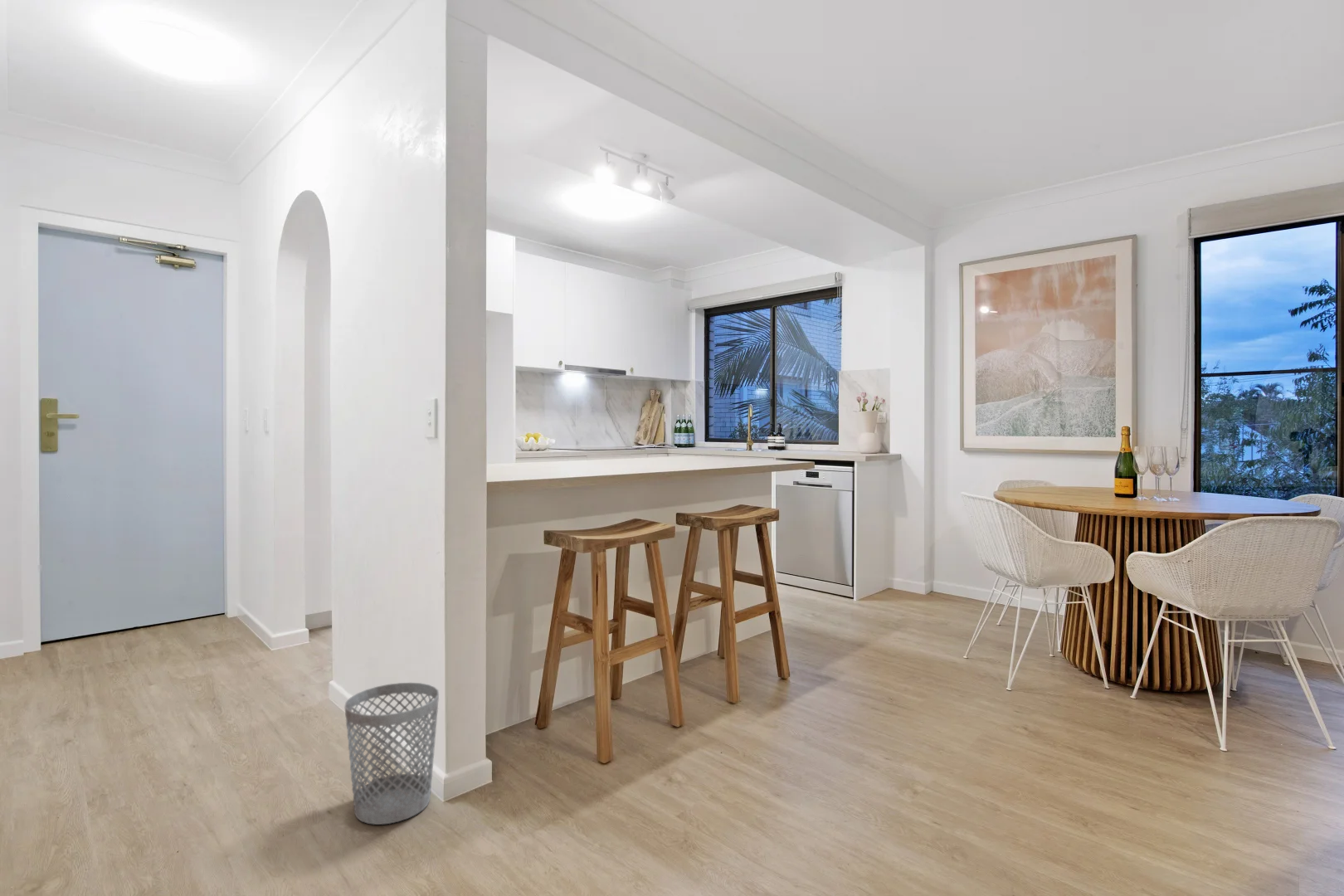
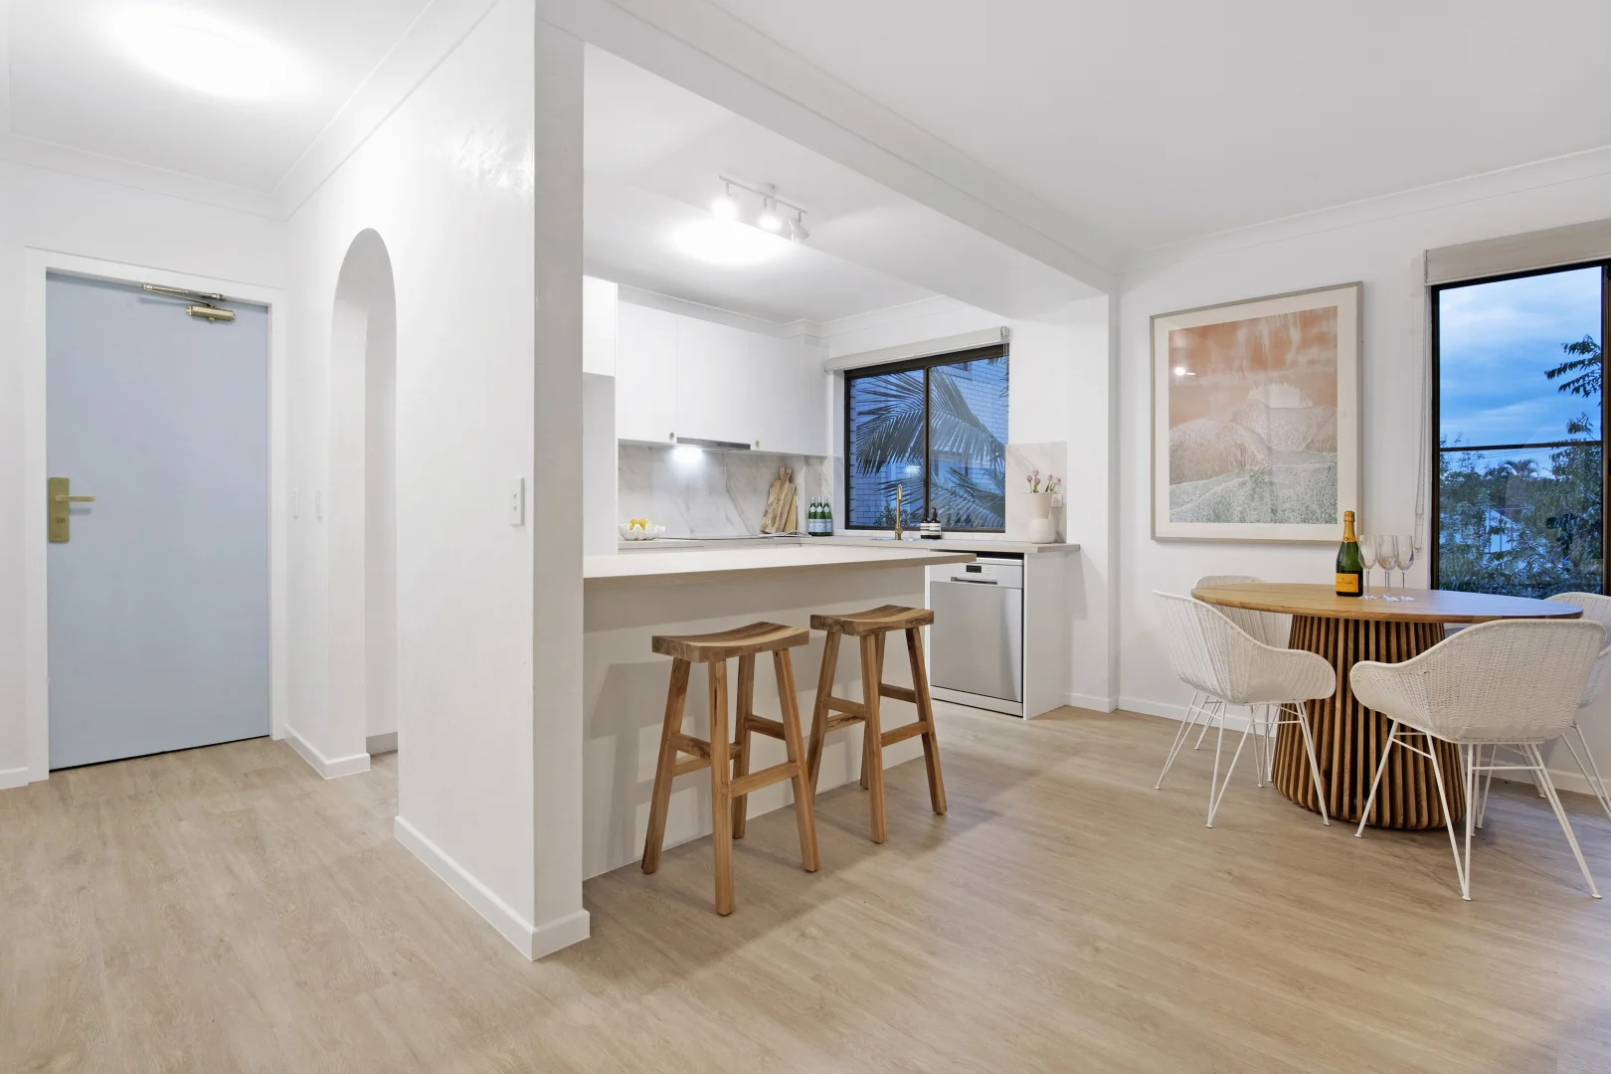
- wastebasket [343,682,440,825]
